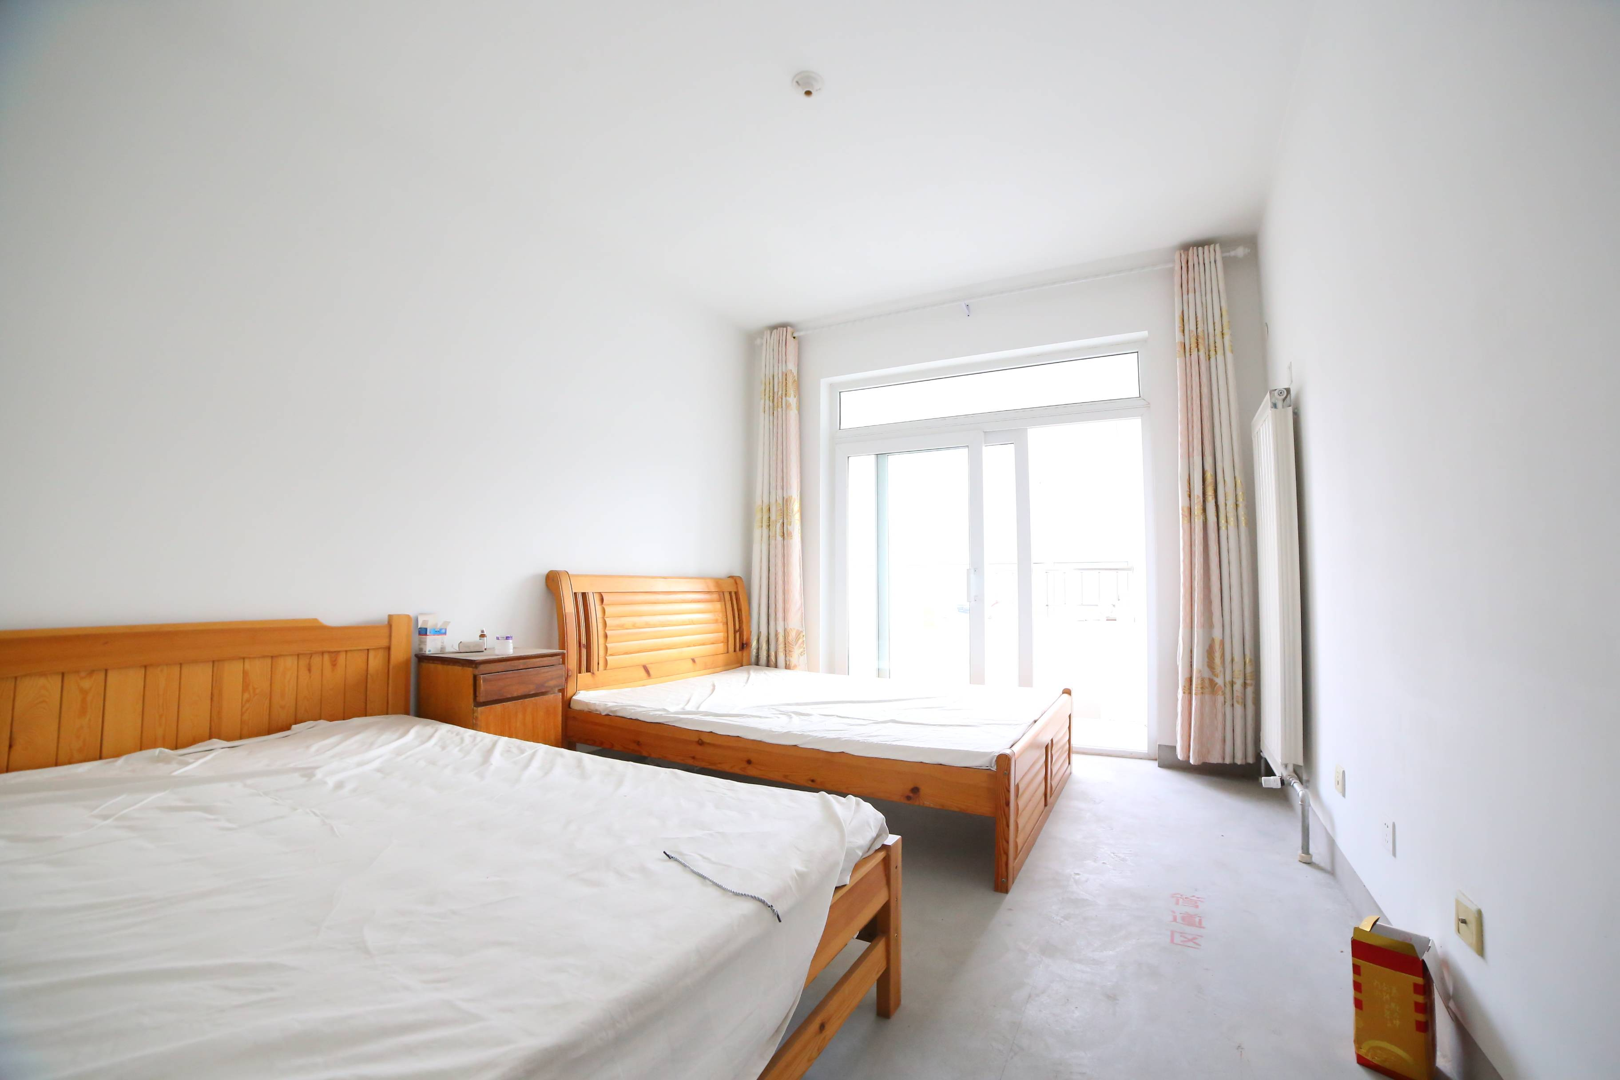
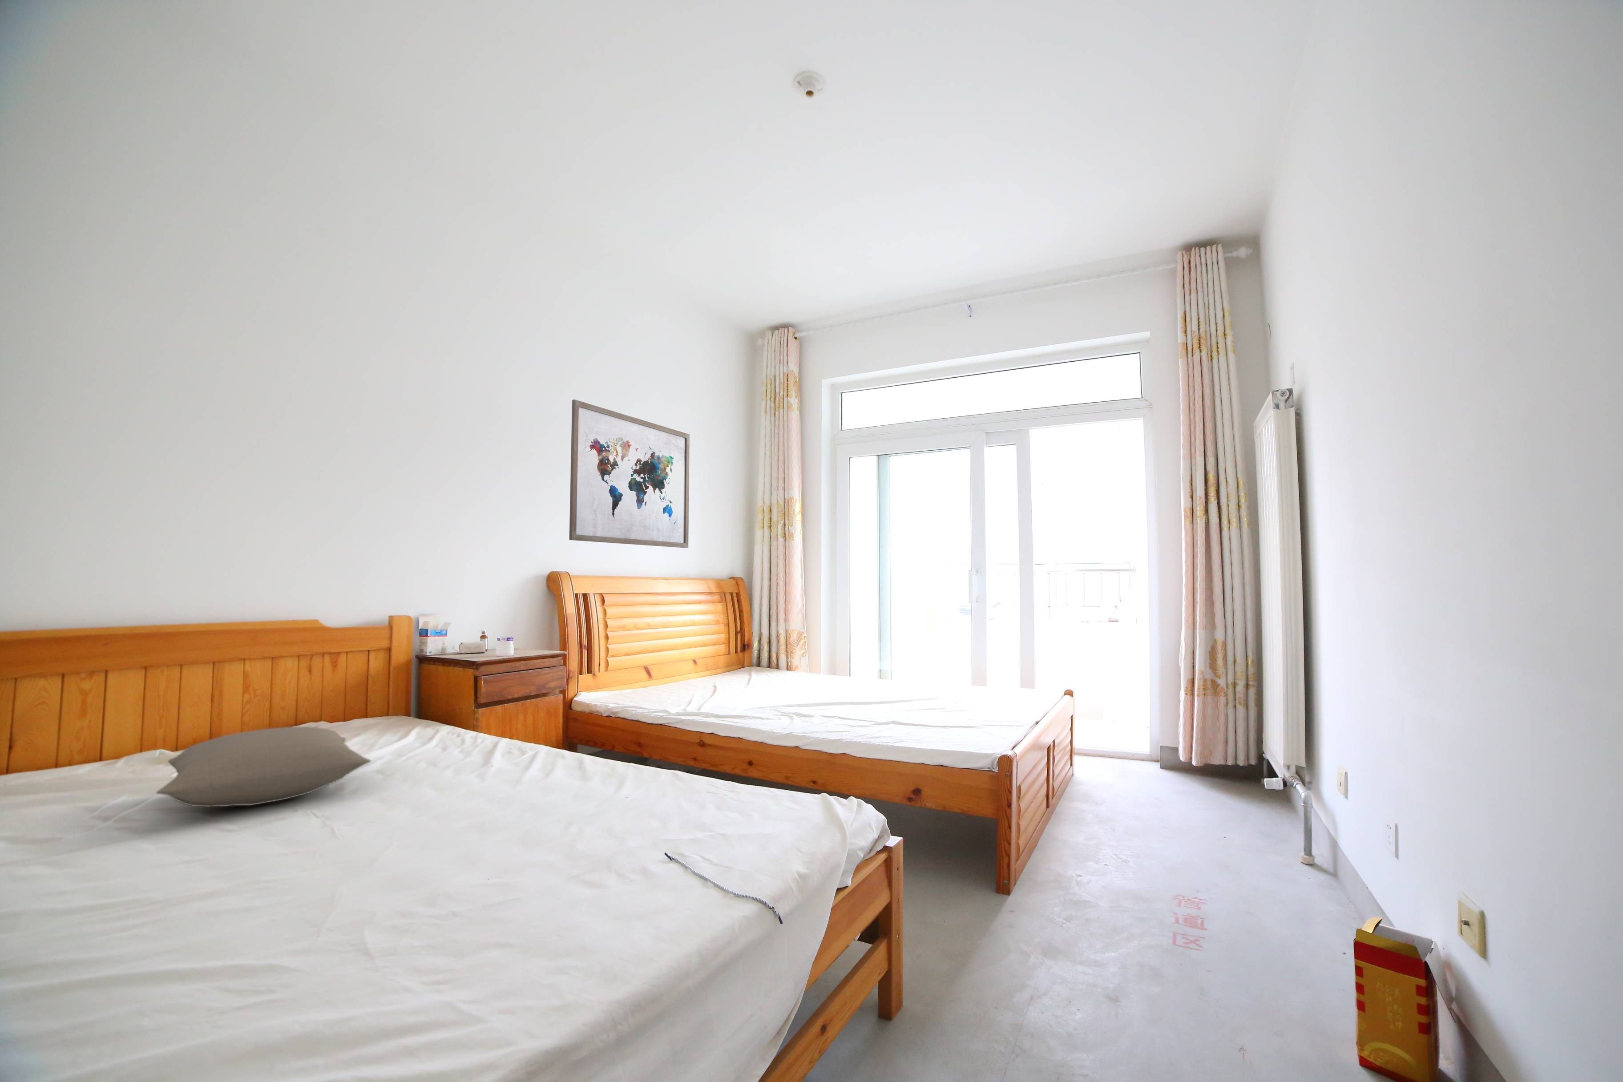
+ wall art [569,399,690,548]
+ pillow [156,726,371,807]
